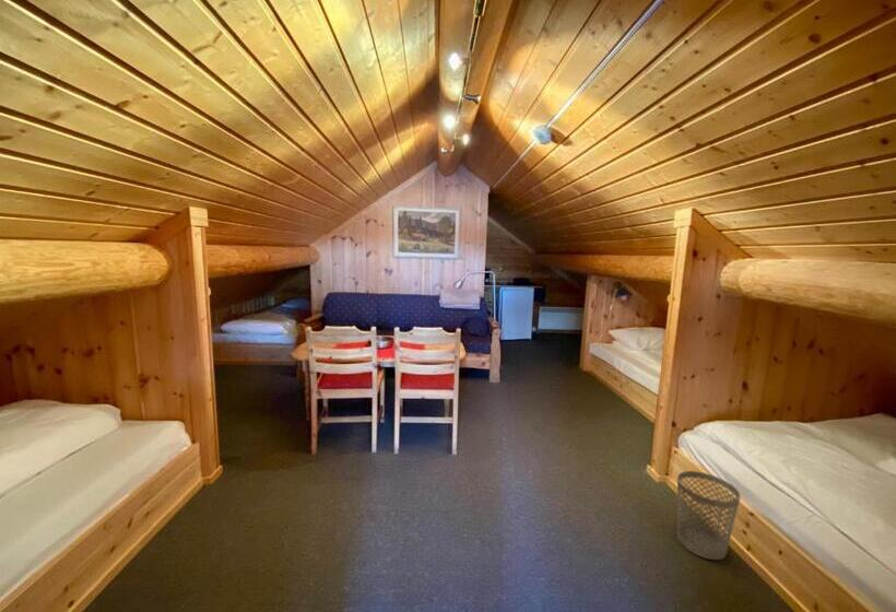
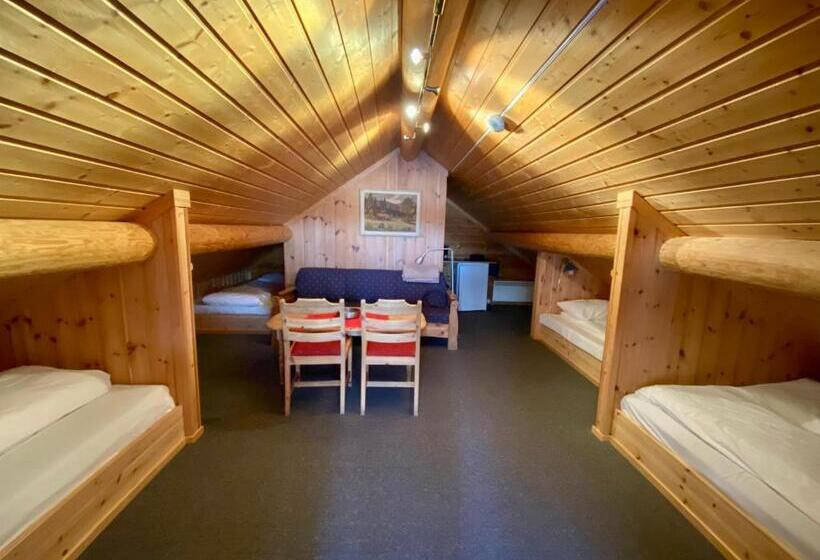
- wastebasket [676,470,742,561]
